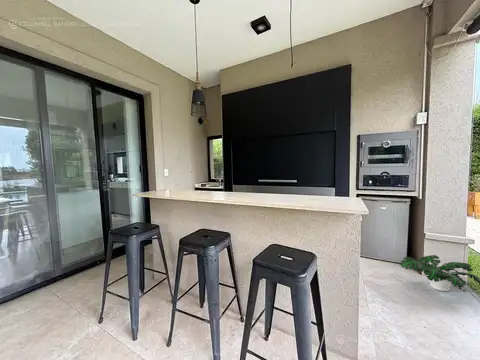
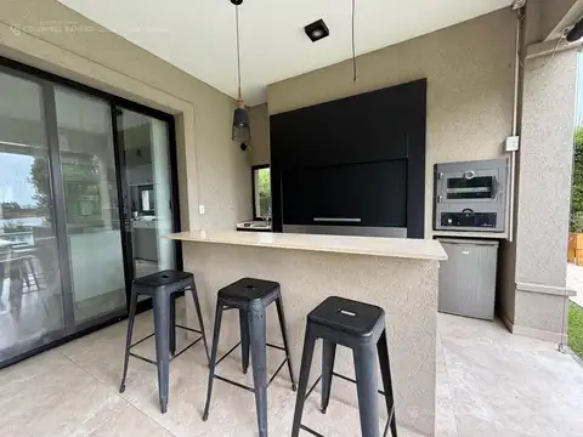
- potted plant [399,254,480,292]
